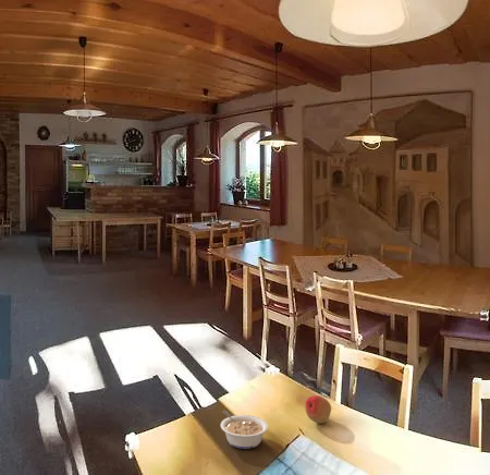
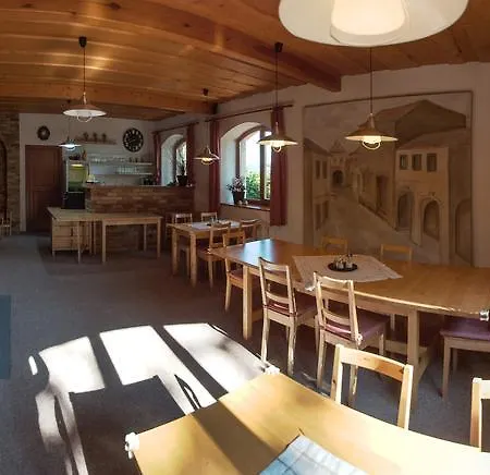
- legume [220,409,269,450]
- fruit [304,394,332,424]
